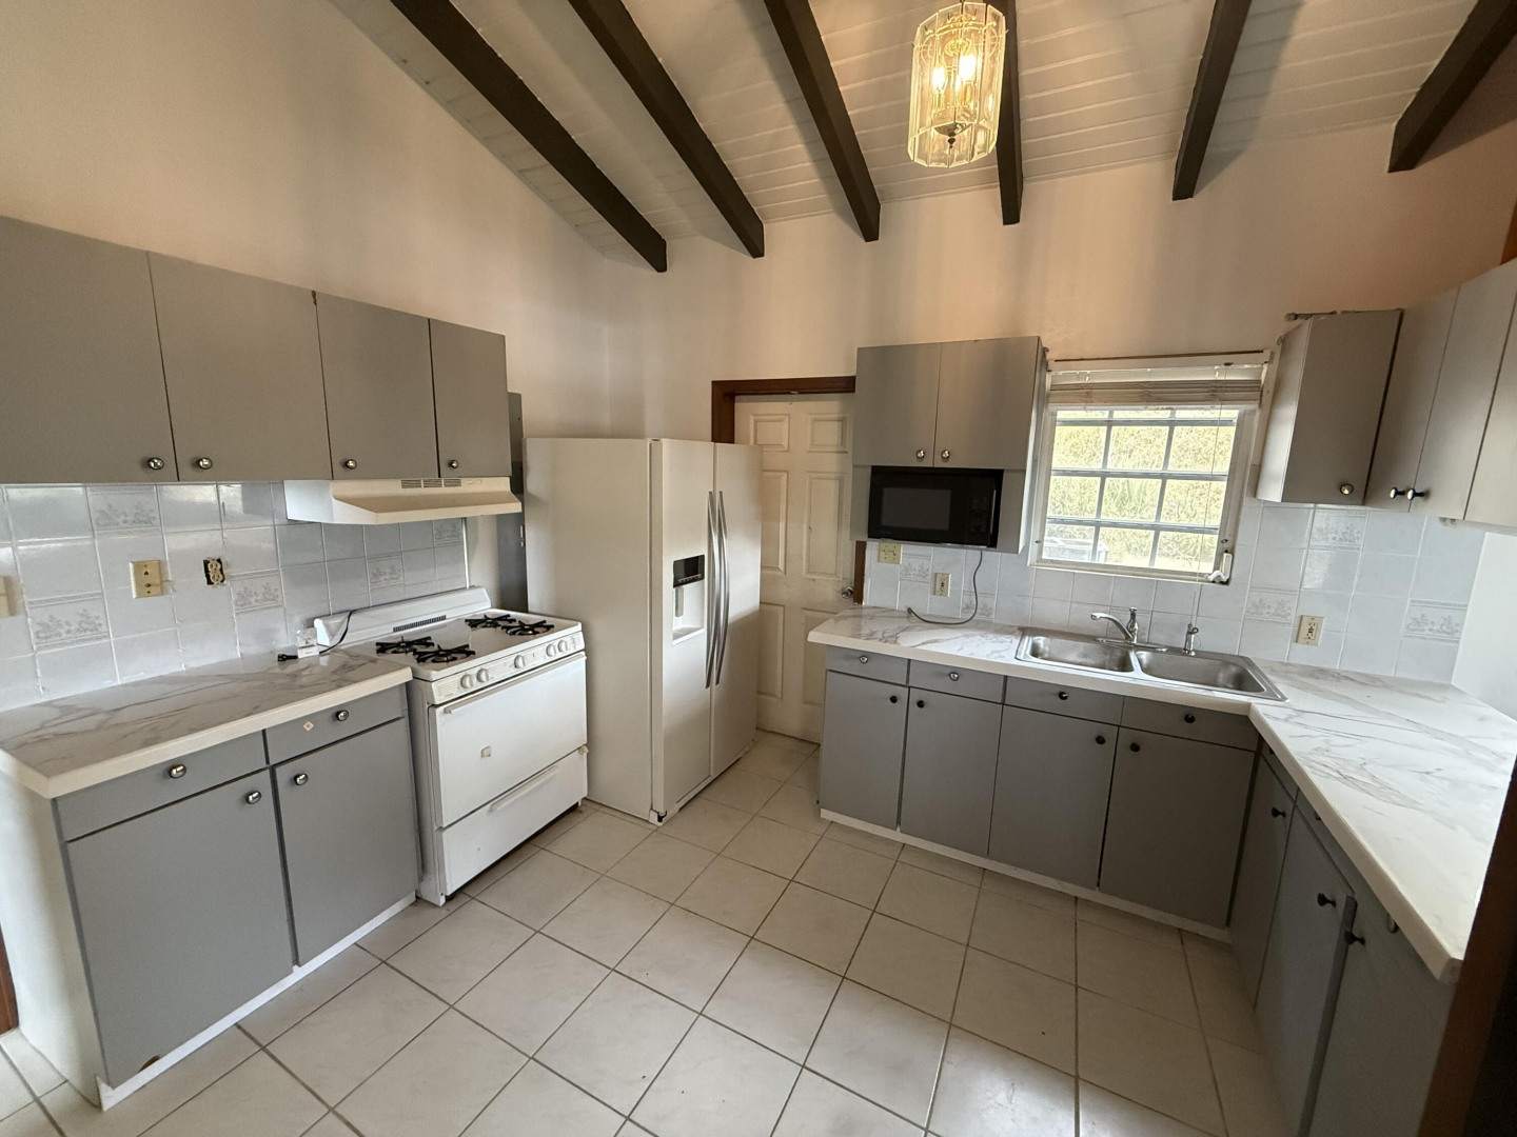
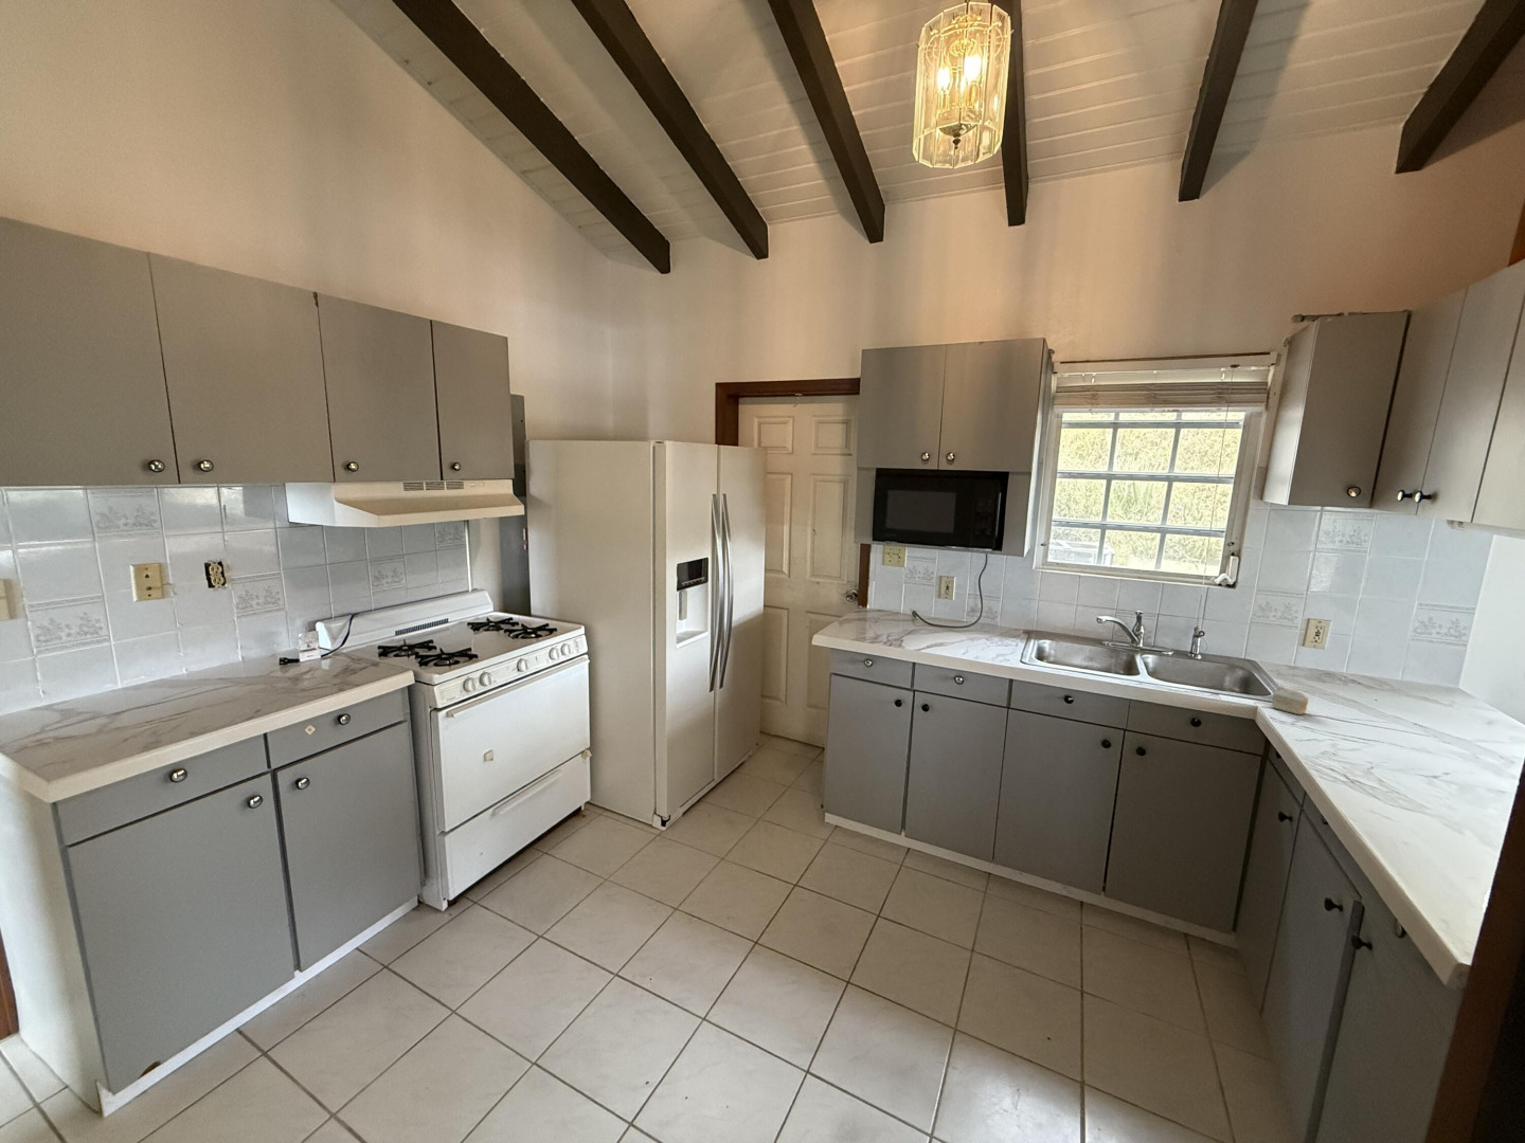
+ cake slice [1270,686,1309,716]
